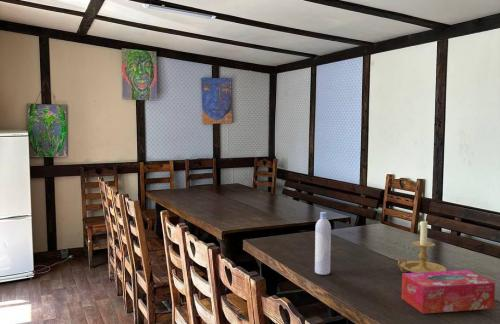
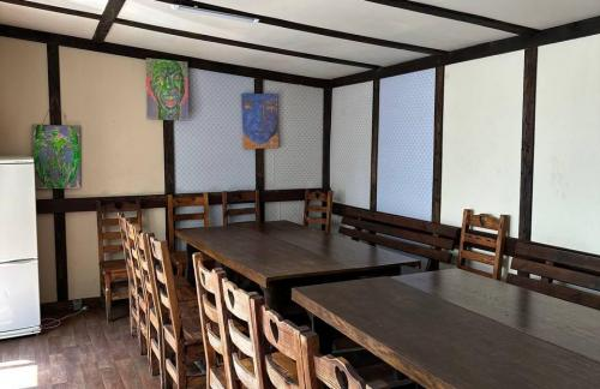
- candle holder [397,218,447,273]
- tissue box [401,269,496,315]
- bottle [314,211,332,276]
